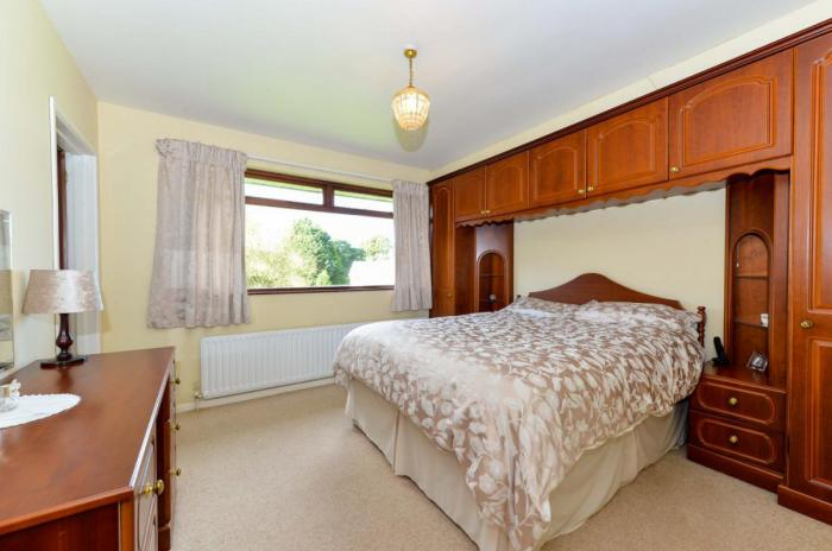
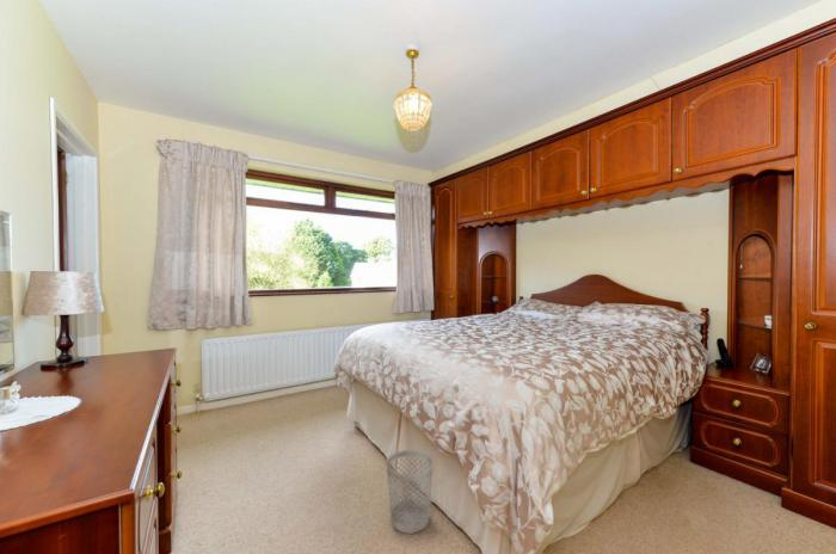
+ wastebasket [385,449,435,535]
